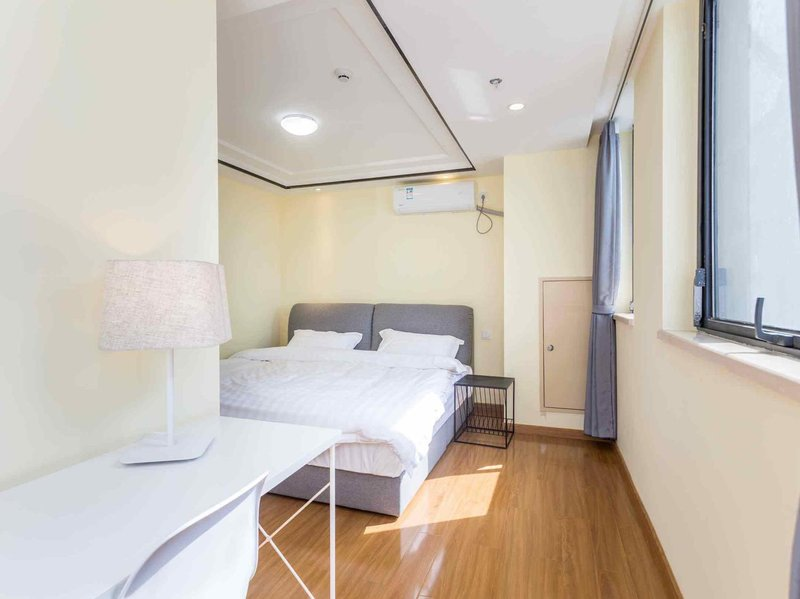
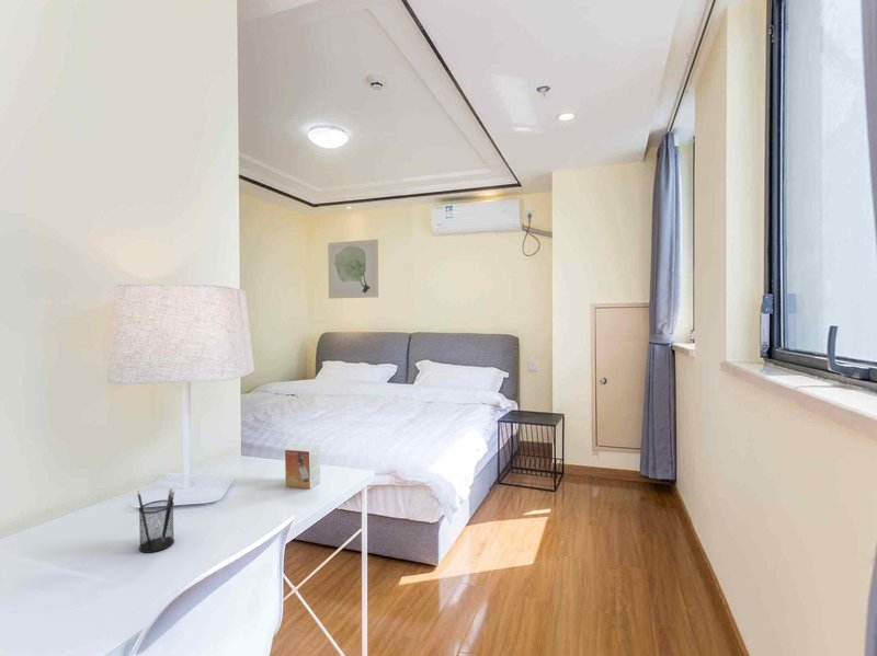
+ pencil holder [137,487,175,554]
+ wall art [327,239,379,300]
+ small box [284,444,321,491]
